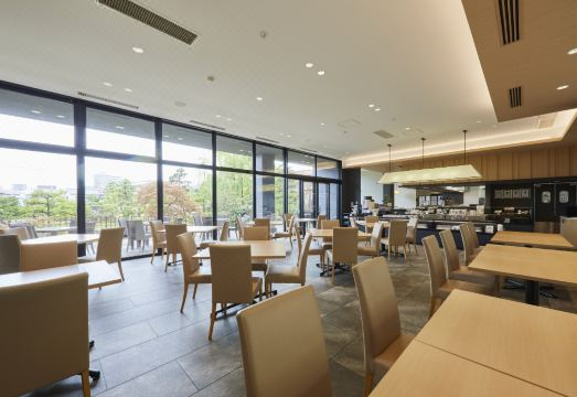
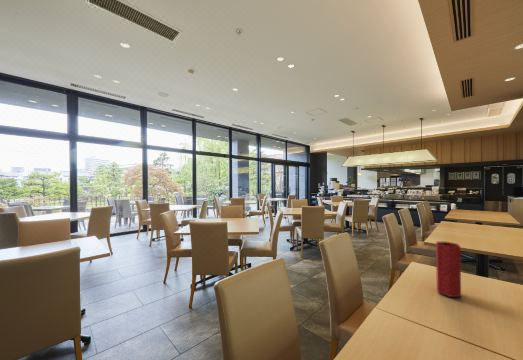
+ vase [435,241,462,298]
